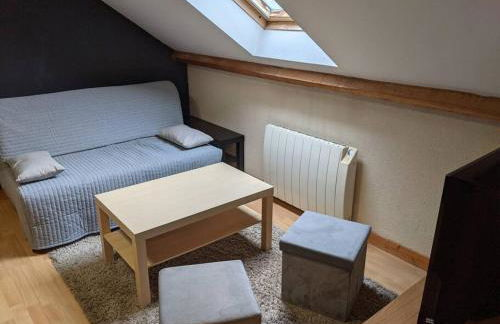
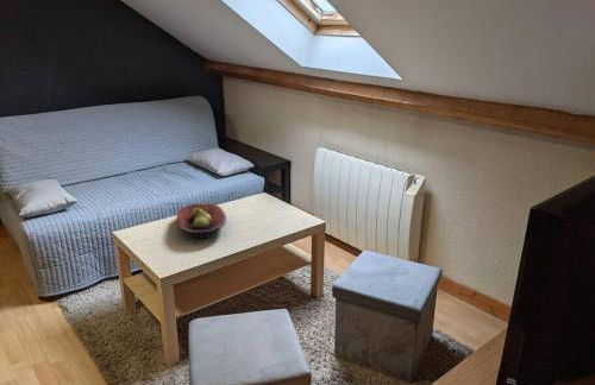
+ fruit bowl [175,202,227,240]
